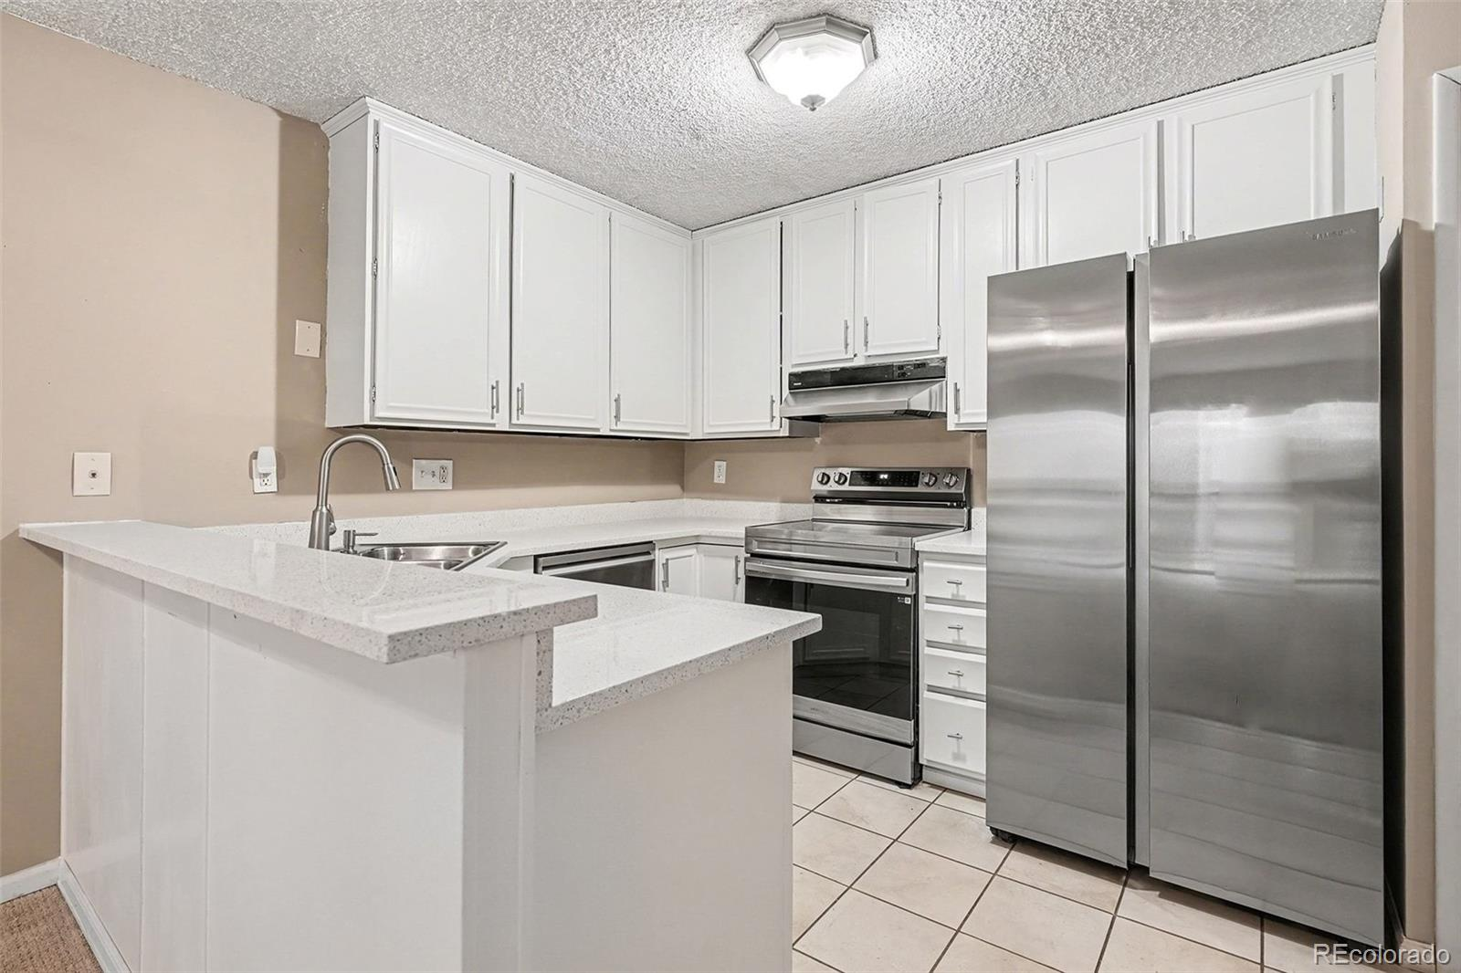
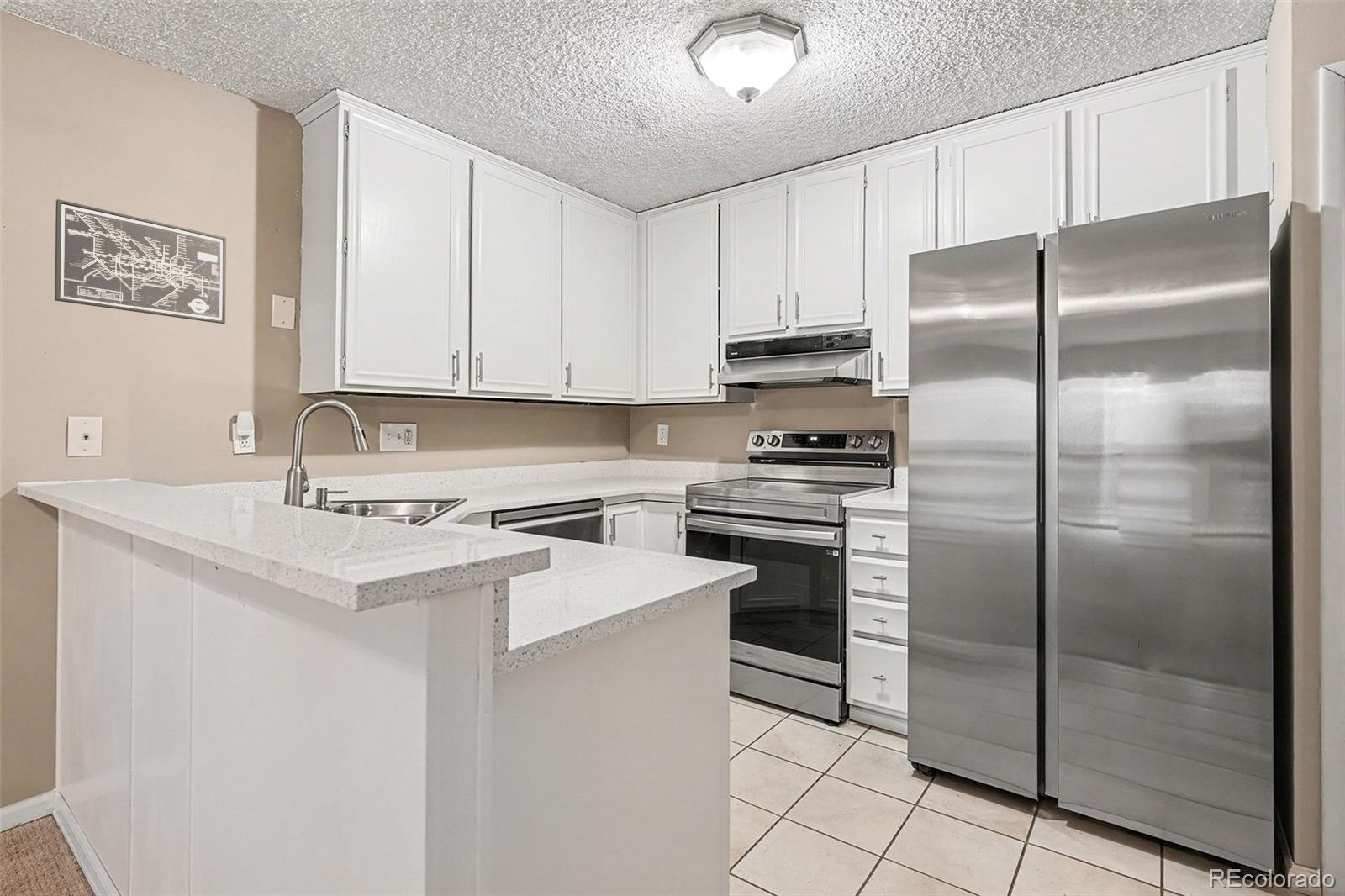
+ wall art [54,198,227,324]
